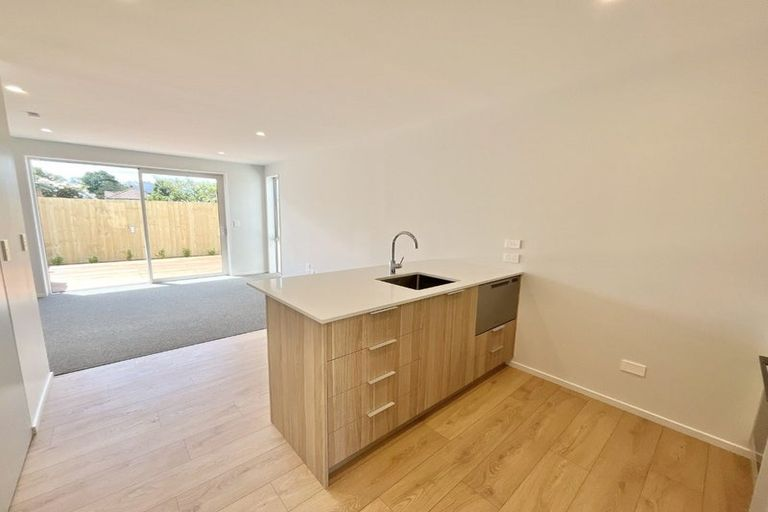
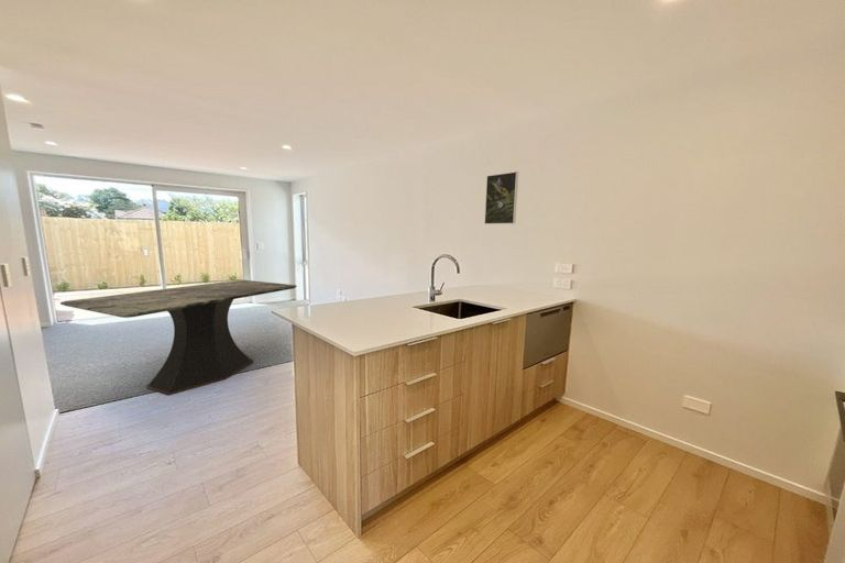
+ dining table [59,279,298,396]
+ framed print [483,170,519,225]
